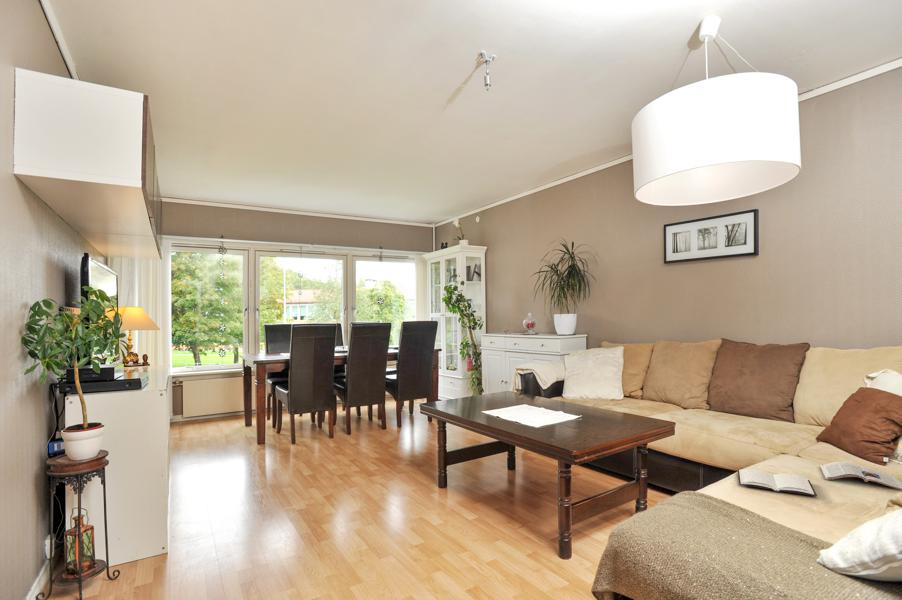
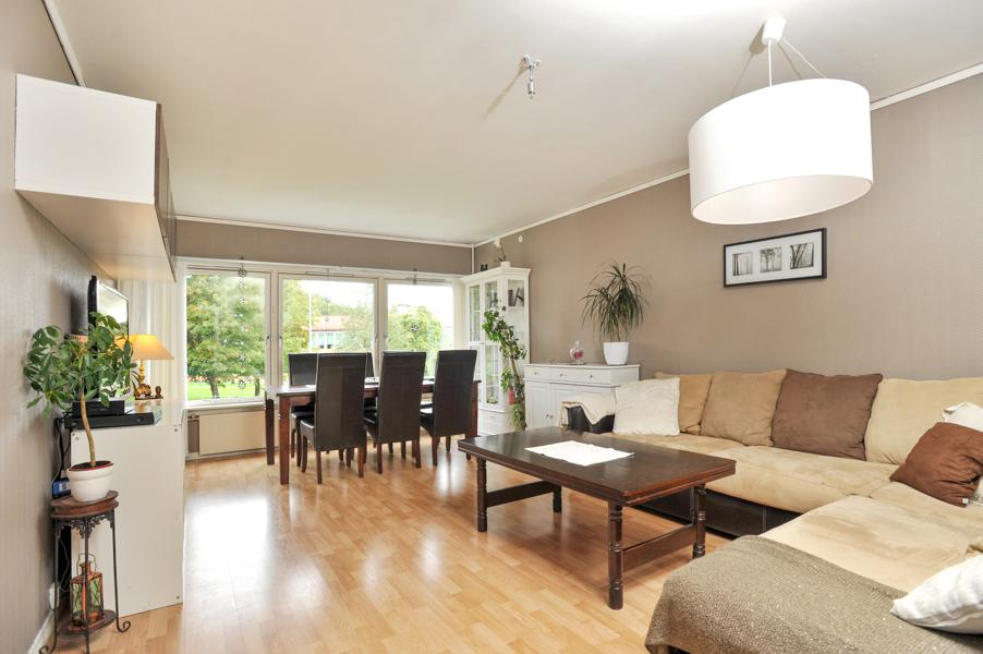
- book [737,468,818,497]
- magazine [819,460,902,491]
